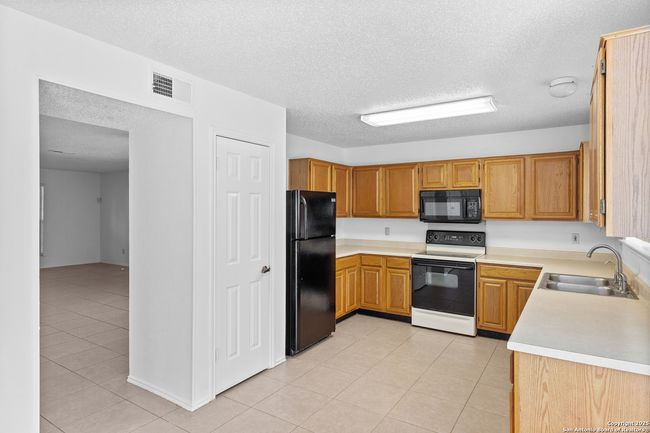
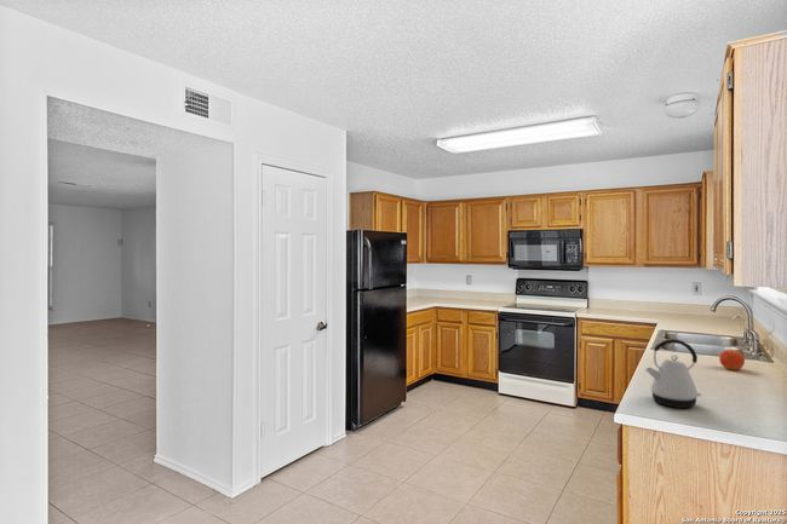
+ fruit [718,349,746,372]
+ kettle [644,338,702,409]
